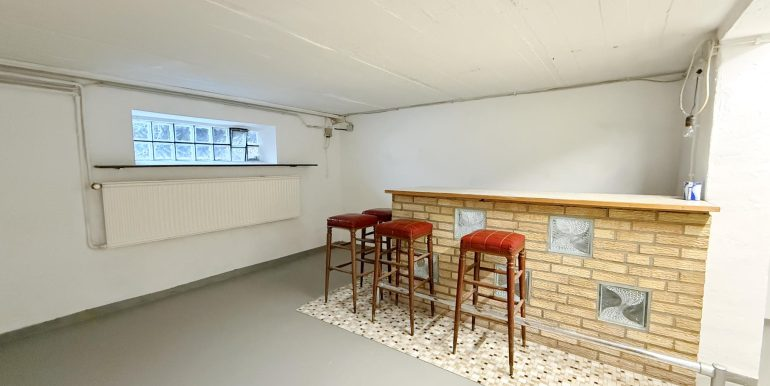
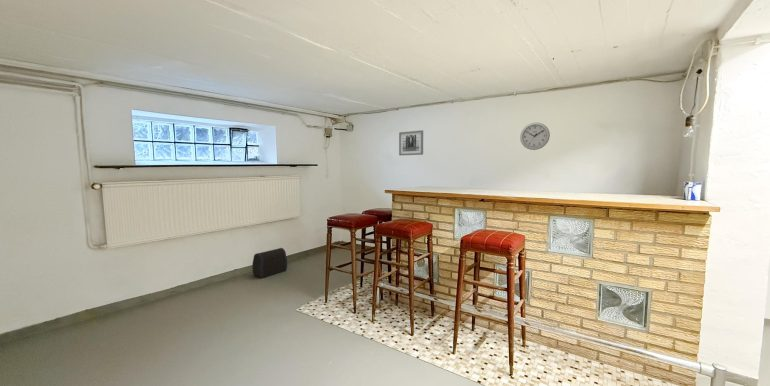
+ wall clock [519,122,551,151]
+ wall art [398,129,424,156]
+ treasure chest [251,247,288,279]
